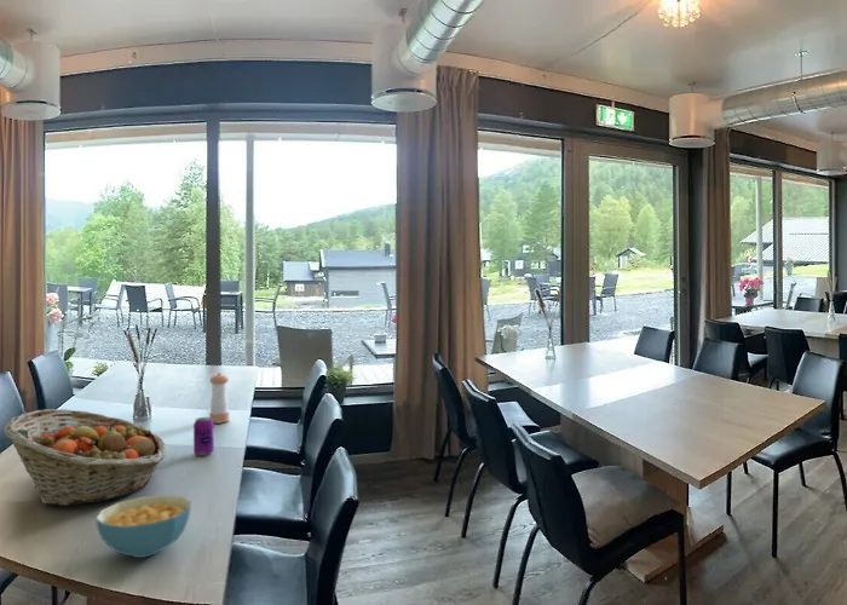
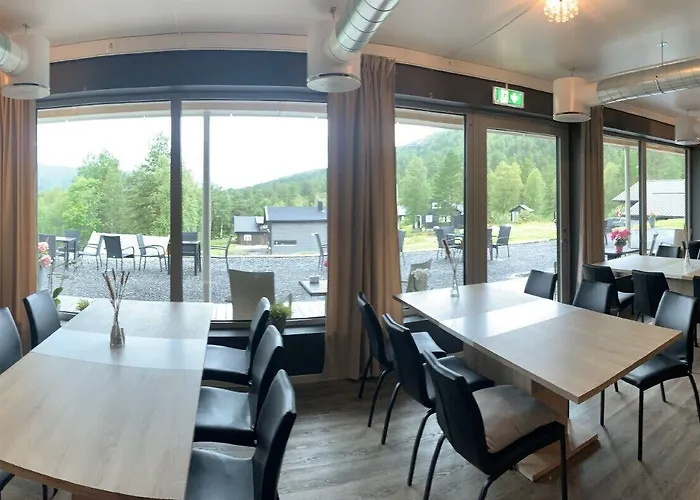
- cereal bowl [94,494,192,559]
- fruit basket [2,408,167,507]
- beverage can [192,416,215,457]
- pepper shaker [208,371,230,425]
